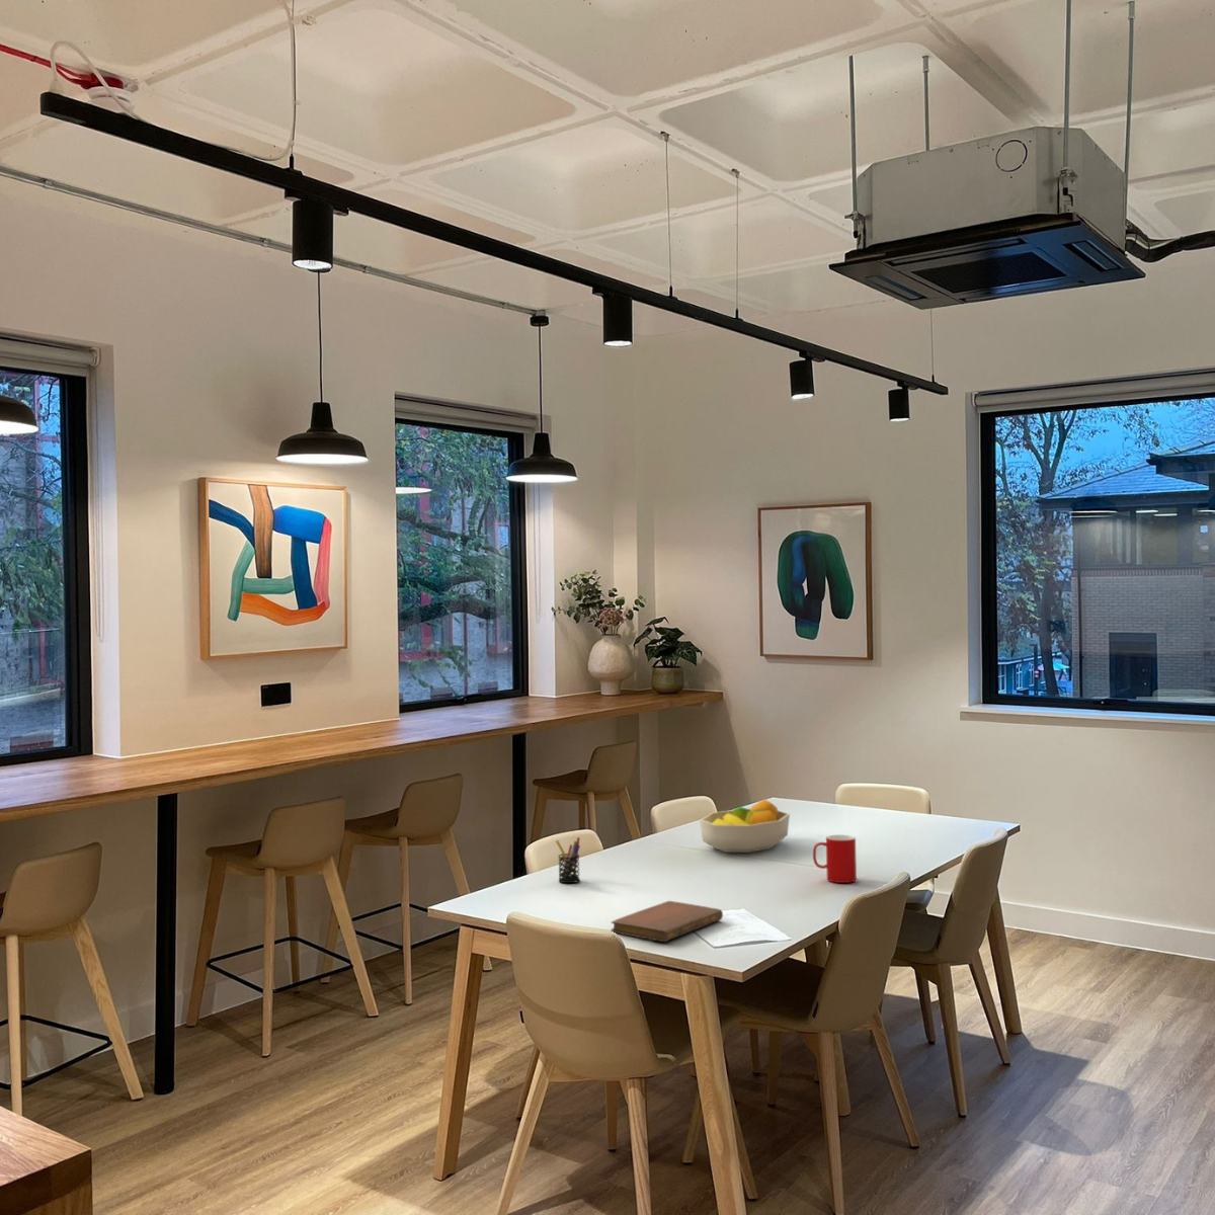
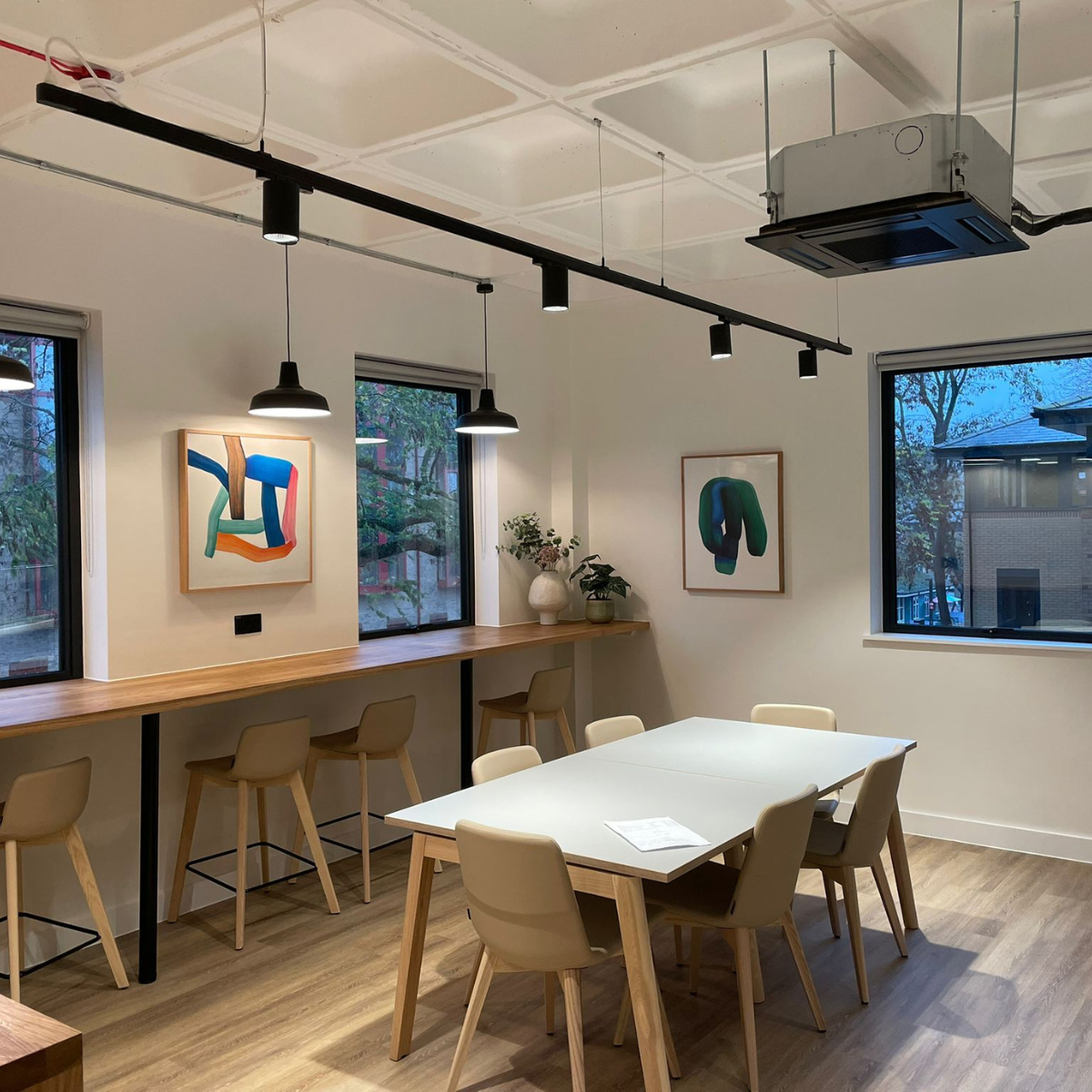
- fruit bowl [699,798,791,853]
- pen holder [555,837,581,883]
- notebook [610,900,724,942]
- cup [812,834,858,883]
